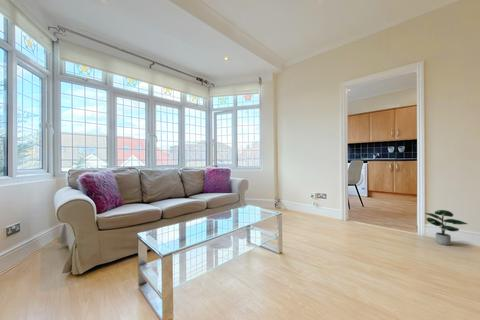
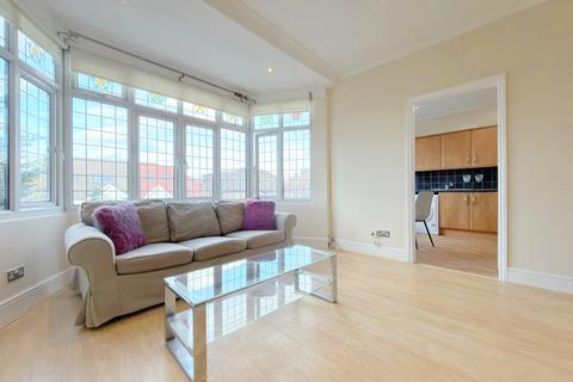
- potted plant [424,209,468,246]
